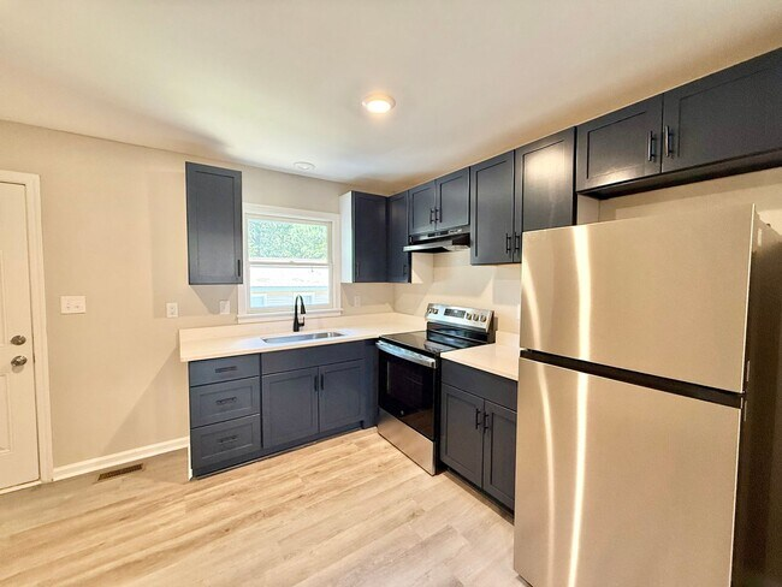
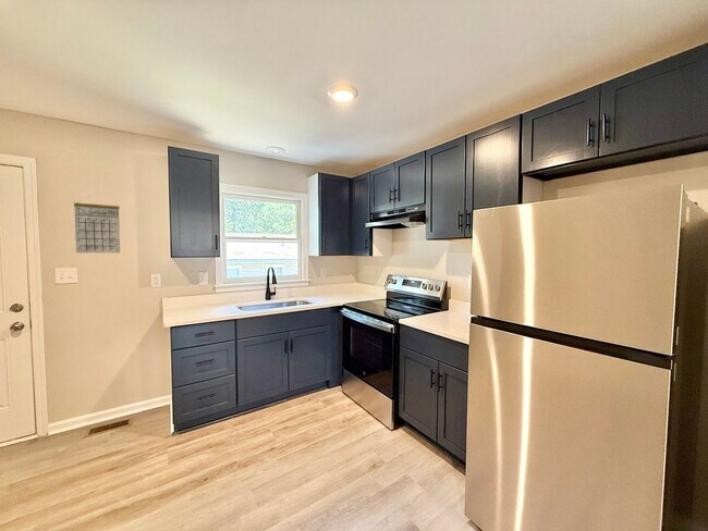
+ calendar [73,193,121,254]
